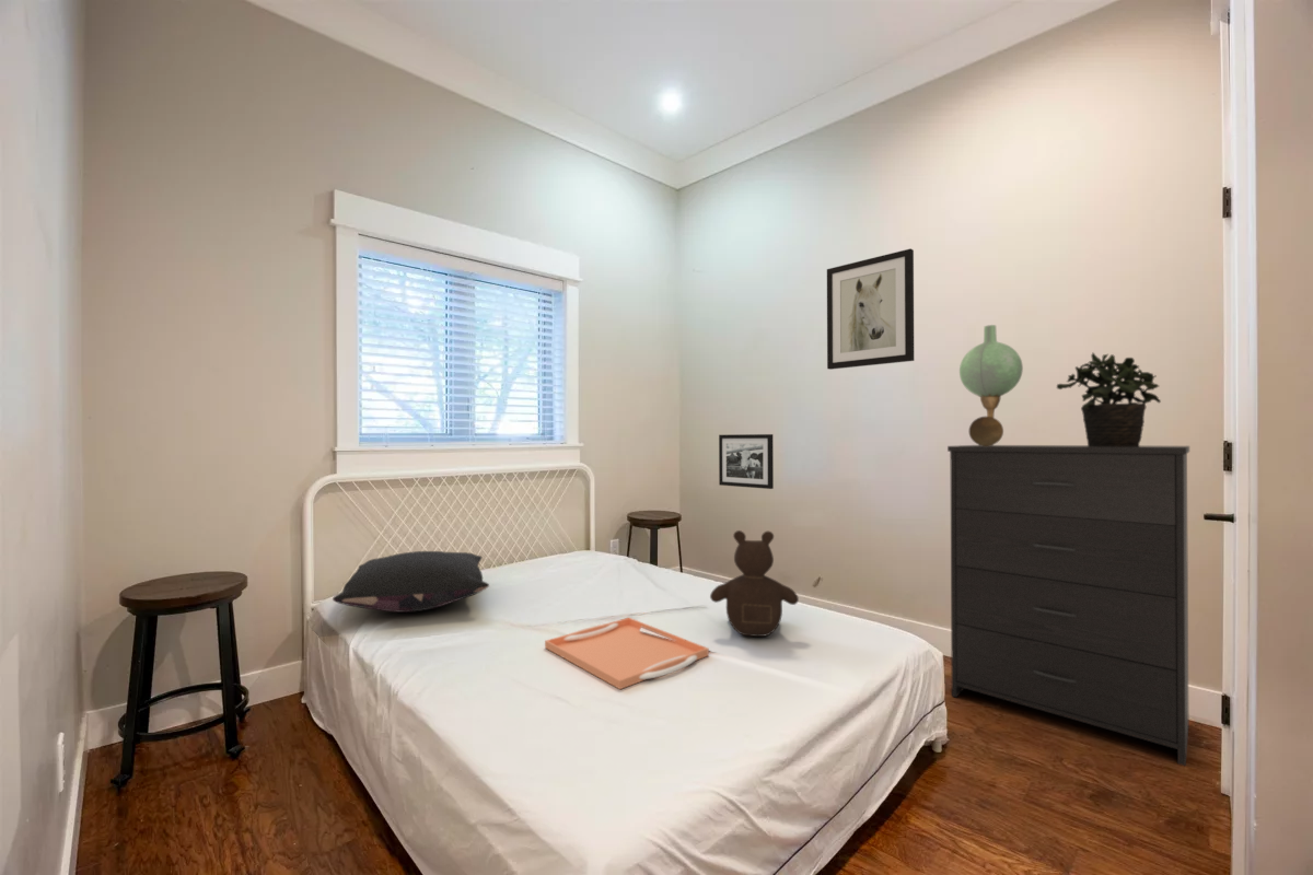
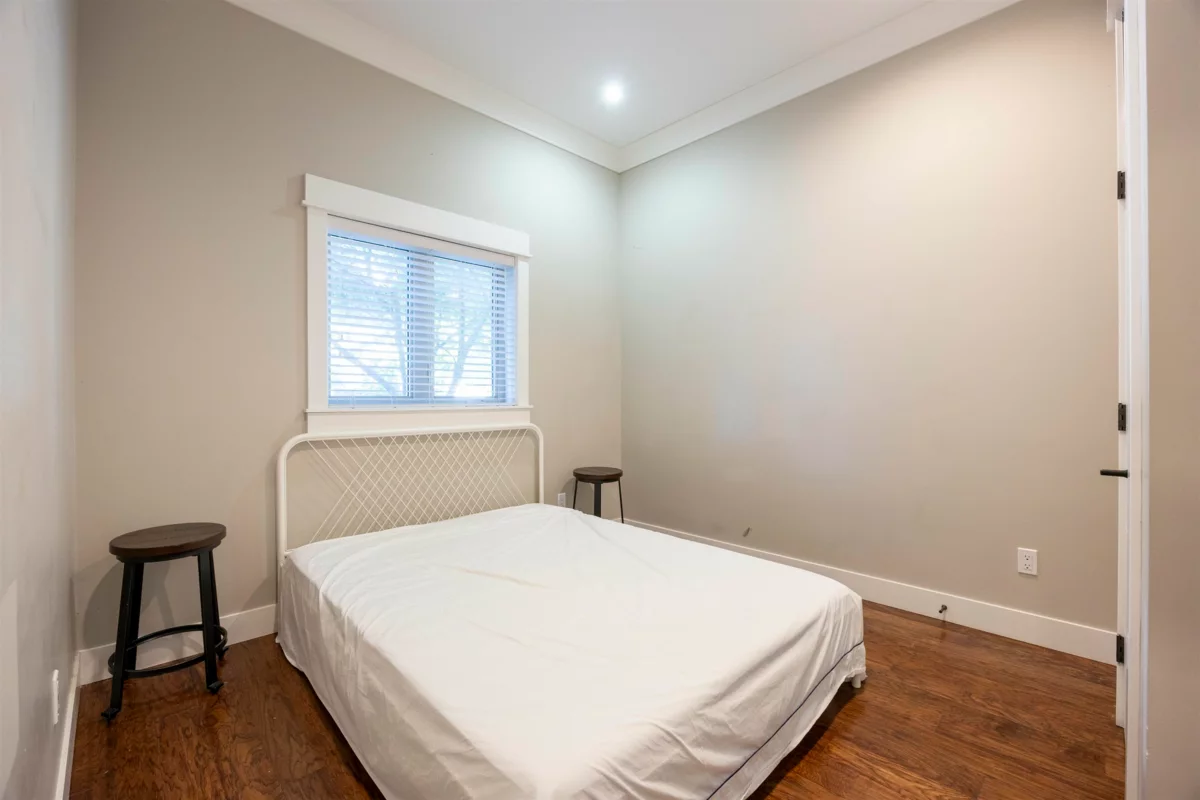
- picture frame [718,433,775,490]
- serving tray [544,617,710,690]
- pillow [332,550,490,614]
- wall lamp [958,324,1024,446]
- teddy bear [709,529,800,638]
- potted plant [1056,351,1162,446]
- wall art [826,247,915,371]
- dresser [946,444,1190,767]
